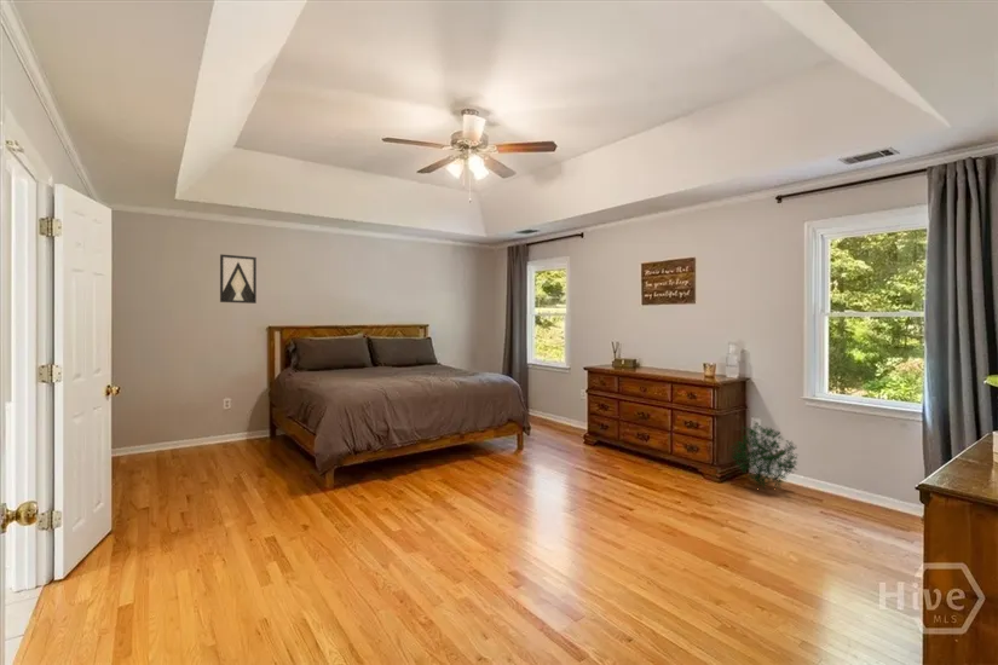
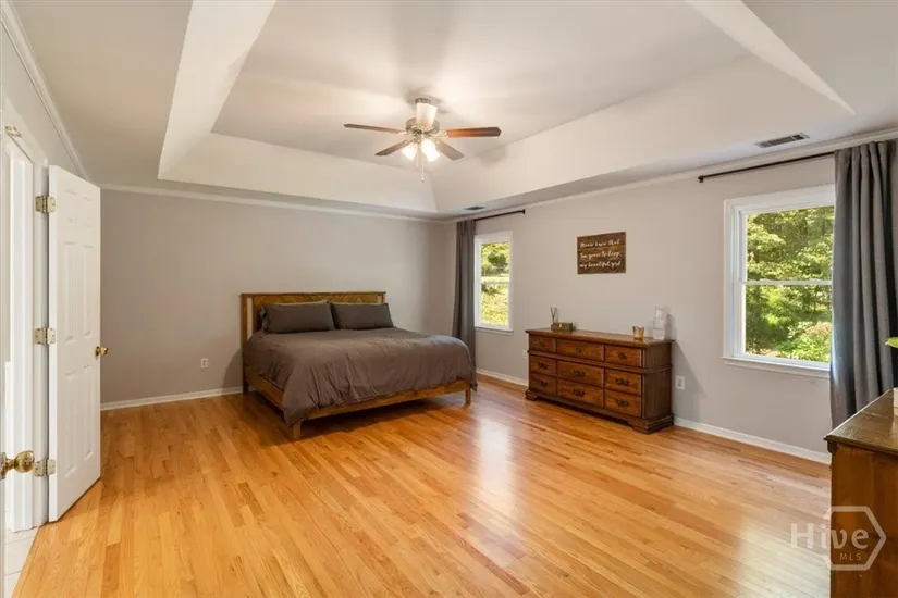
- wall art [219,253,258,305]
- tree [726,423,801,491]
